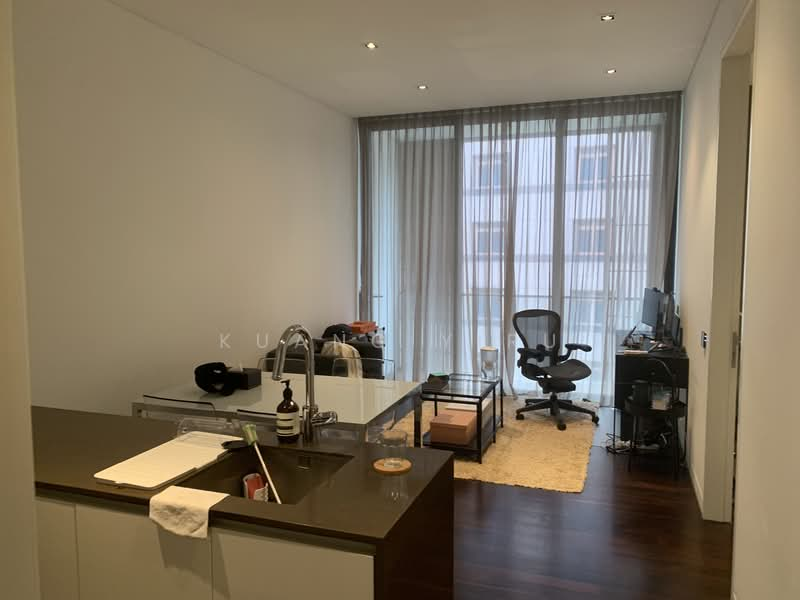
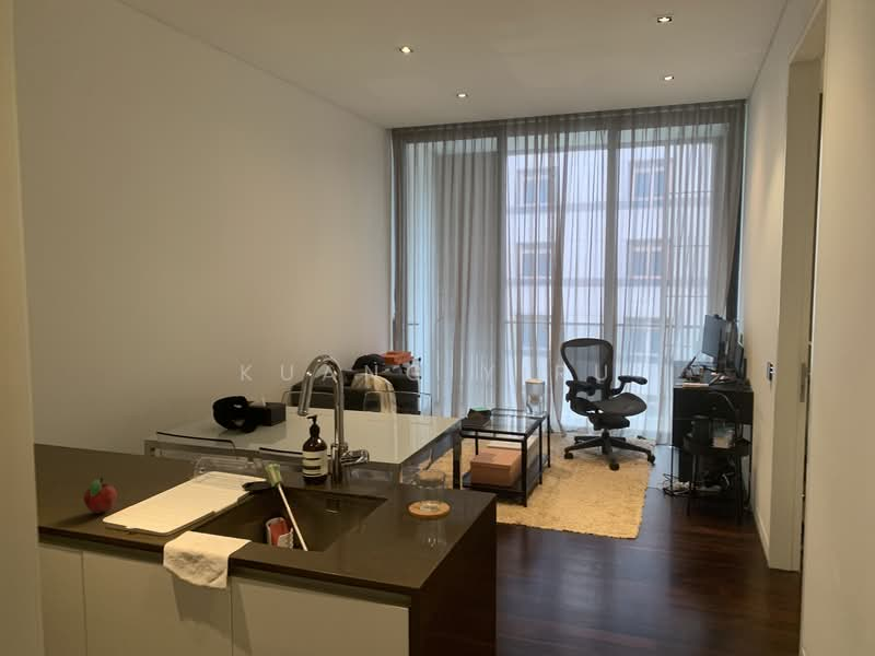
+ fruit [82,476,118,515]
